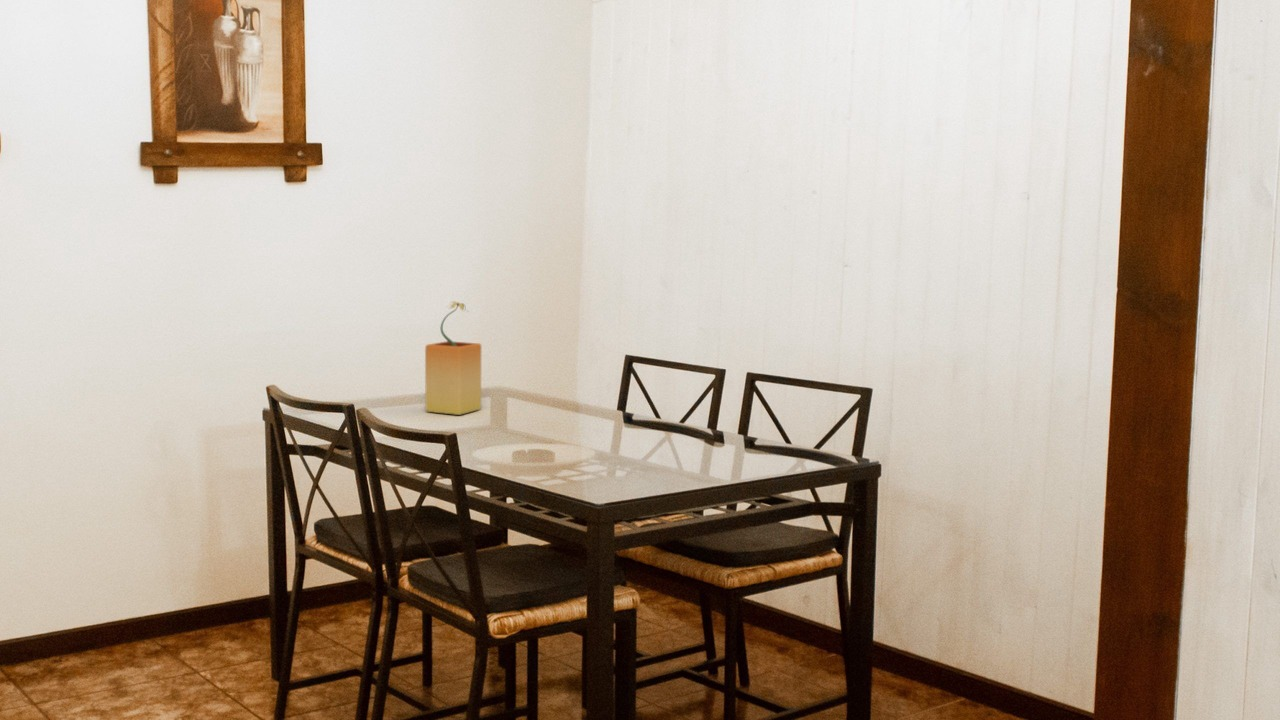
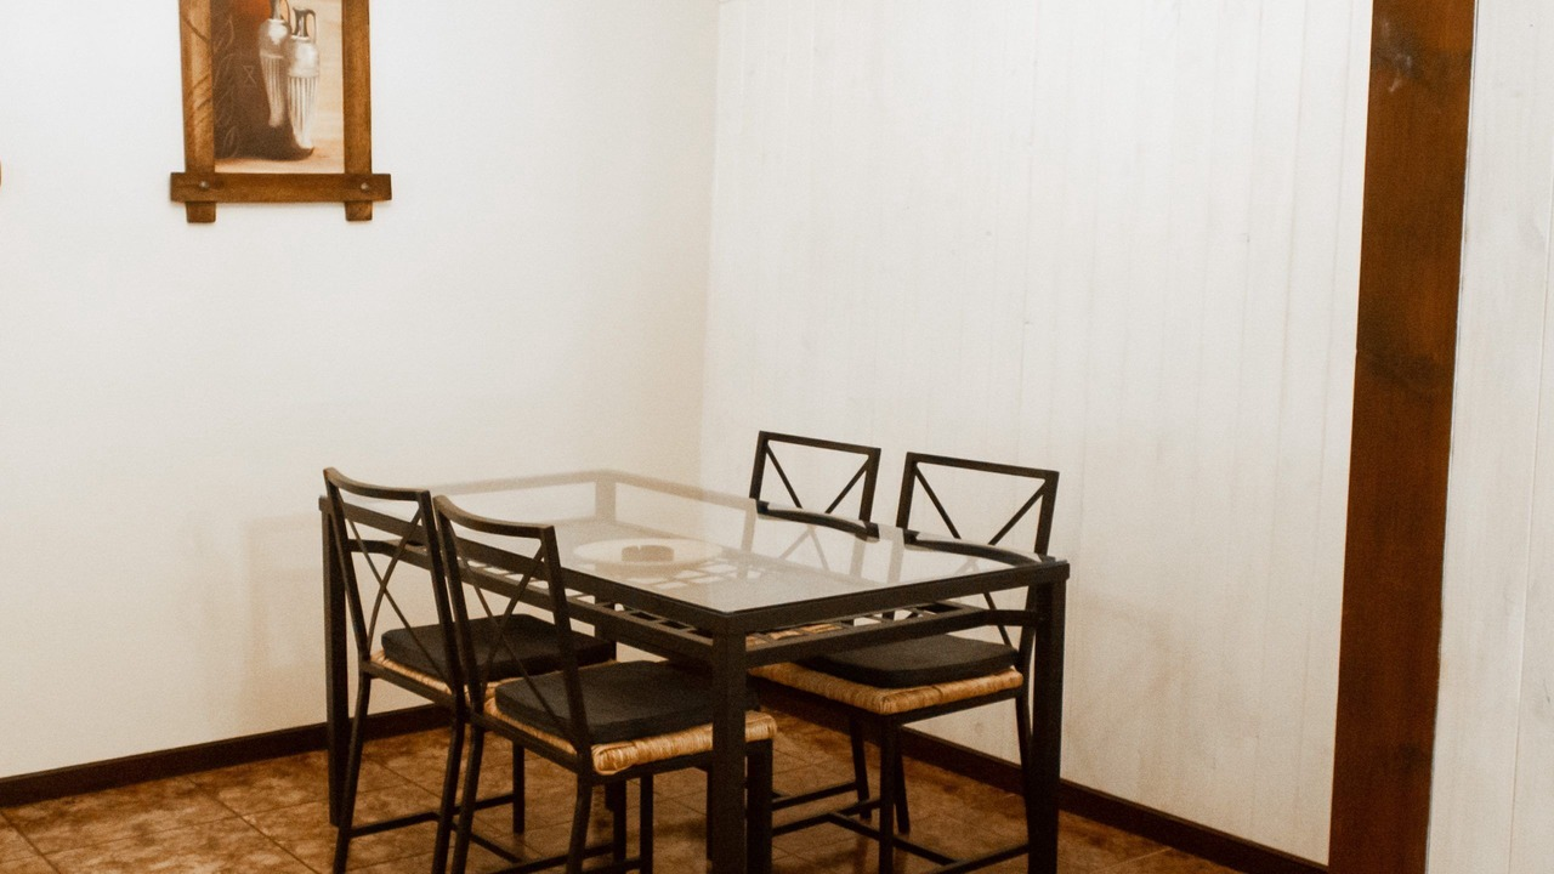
- potted plant [424,300,482,416]
